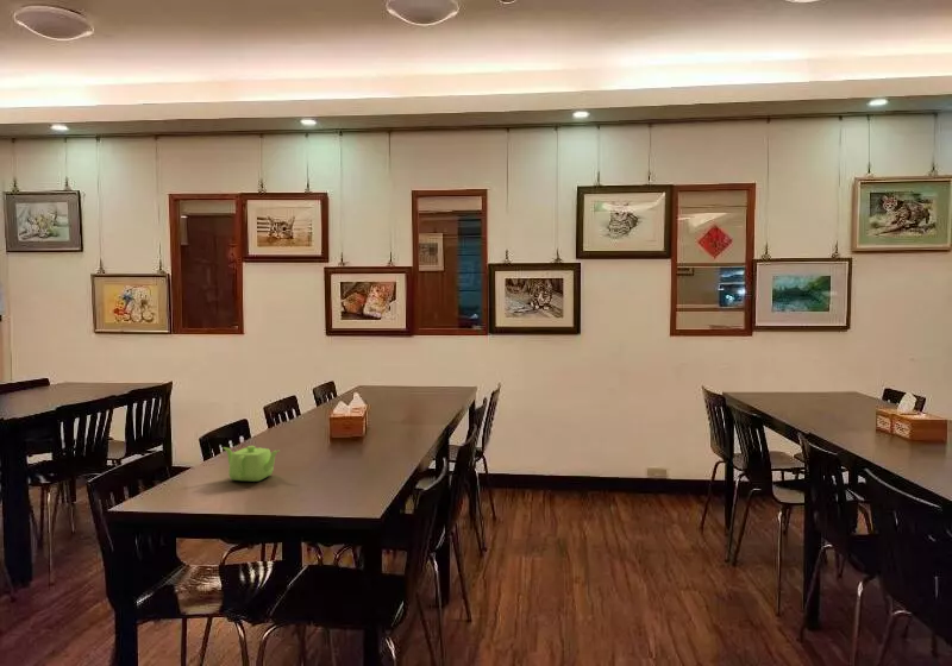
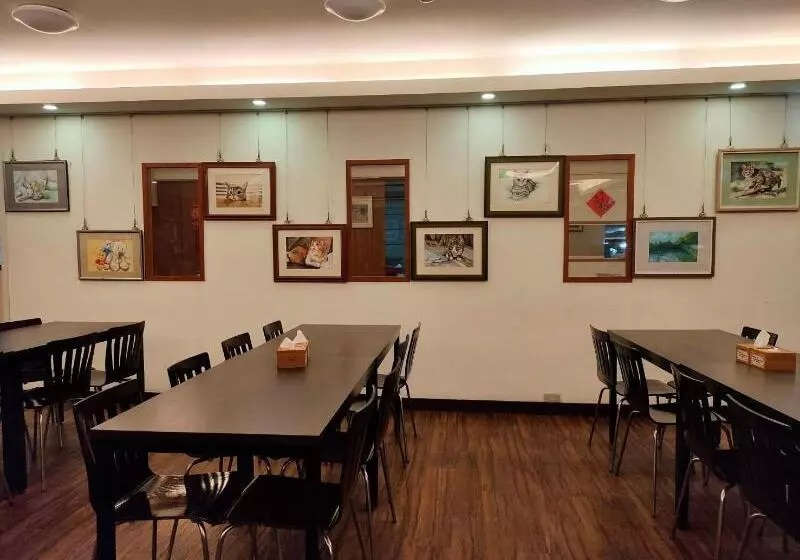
- teapot [221,445,280,483]
